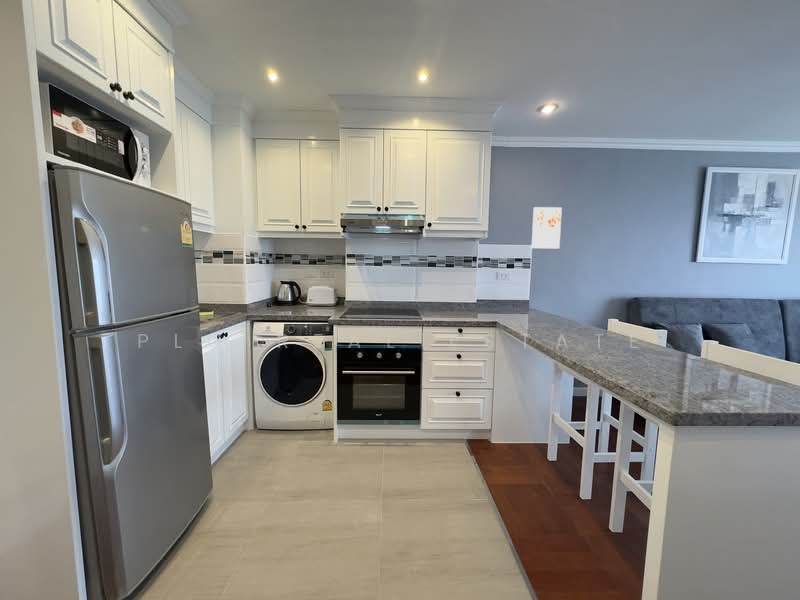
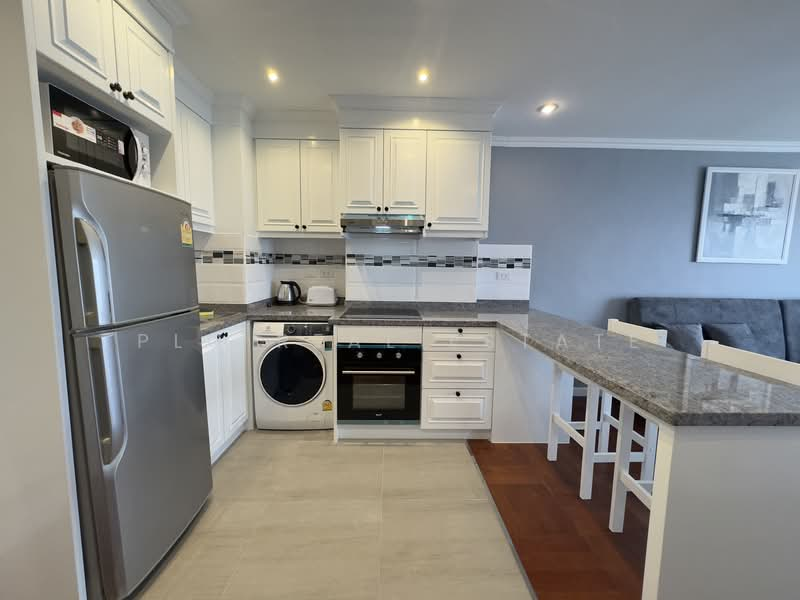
- wall art [531,206,563,249]
